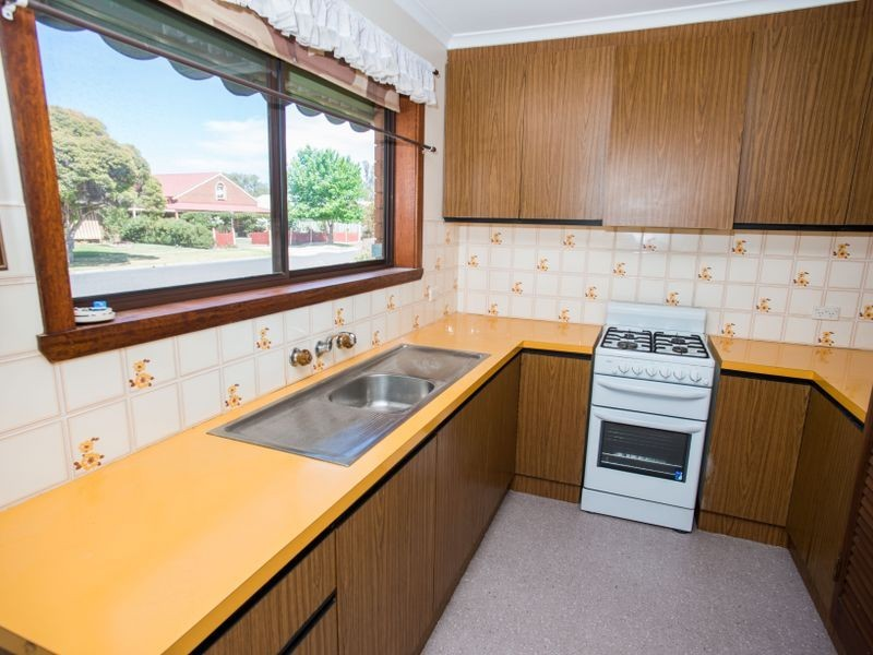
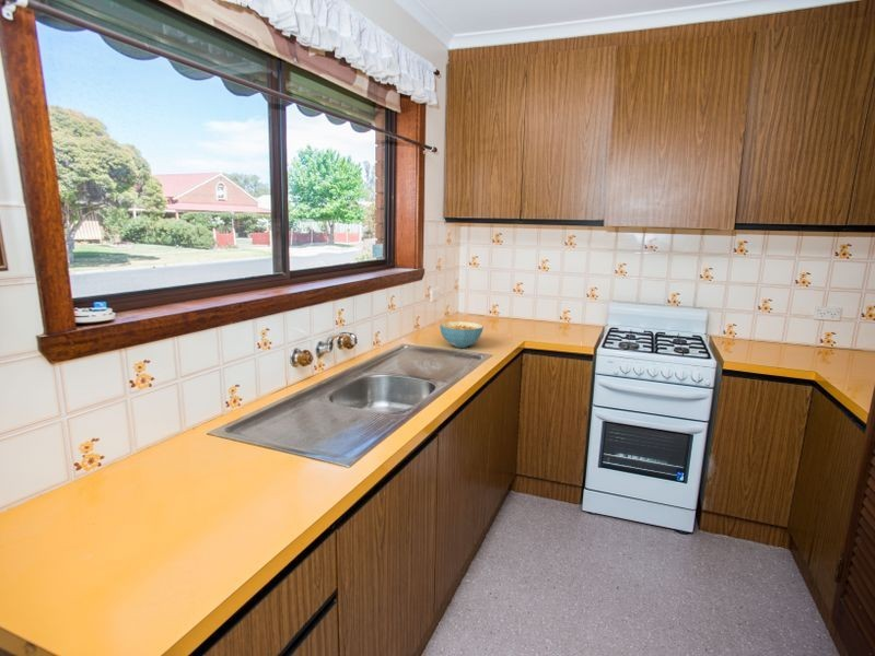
+ cereal bowl [439,320,485,349]
